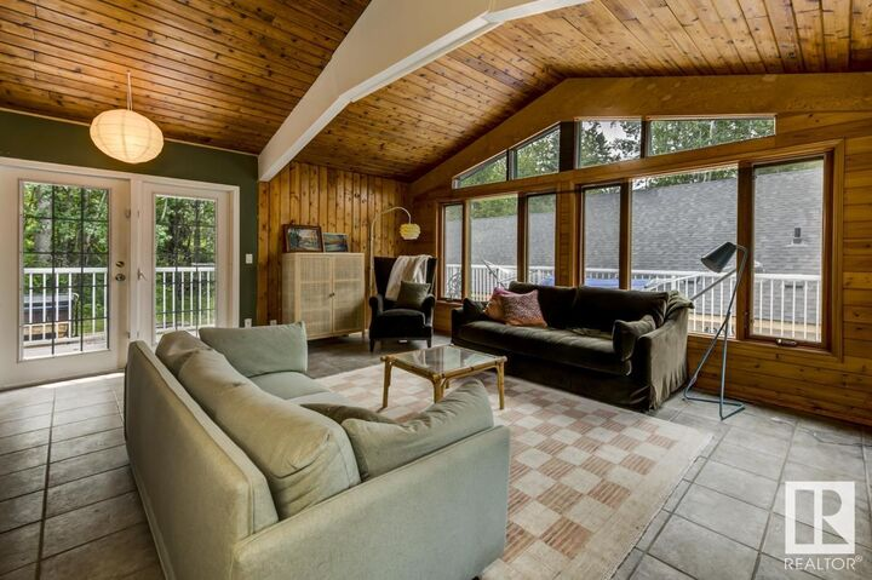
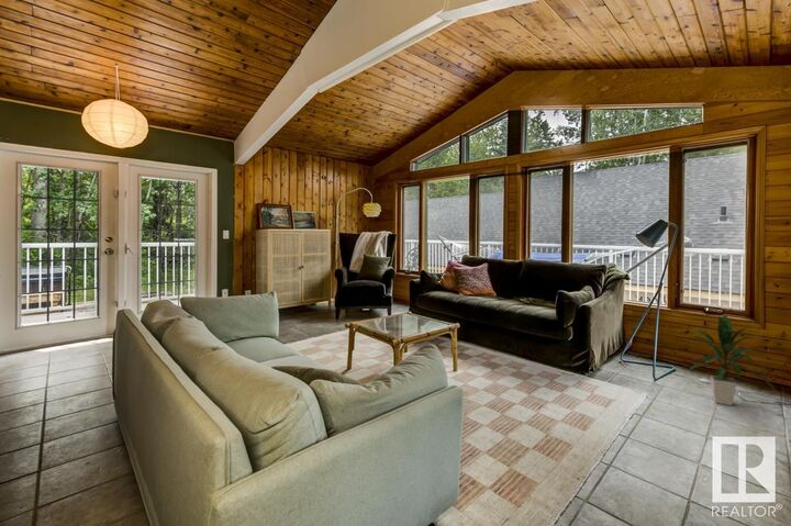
+ indoor plant [684,313,778,406]
